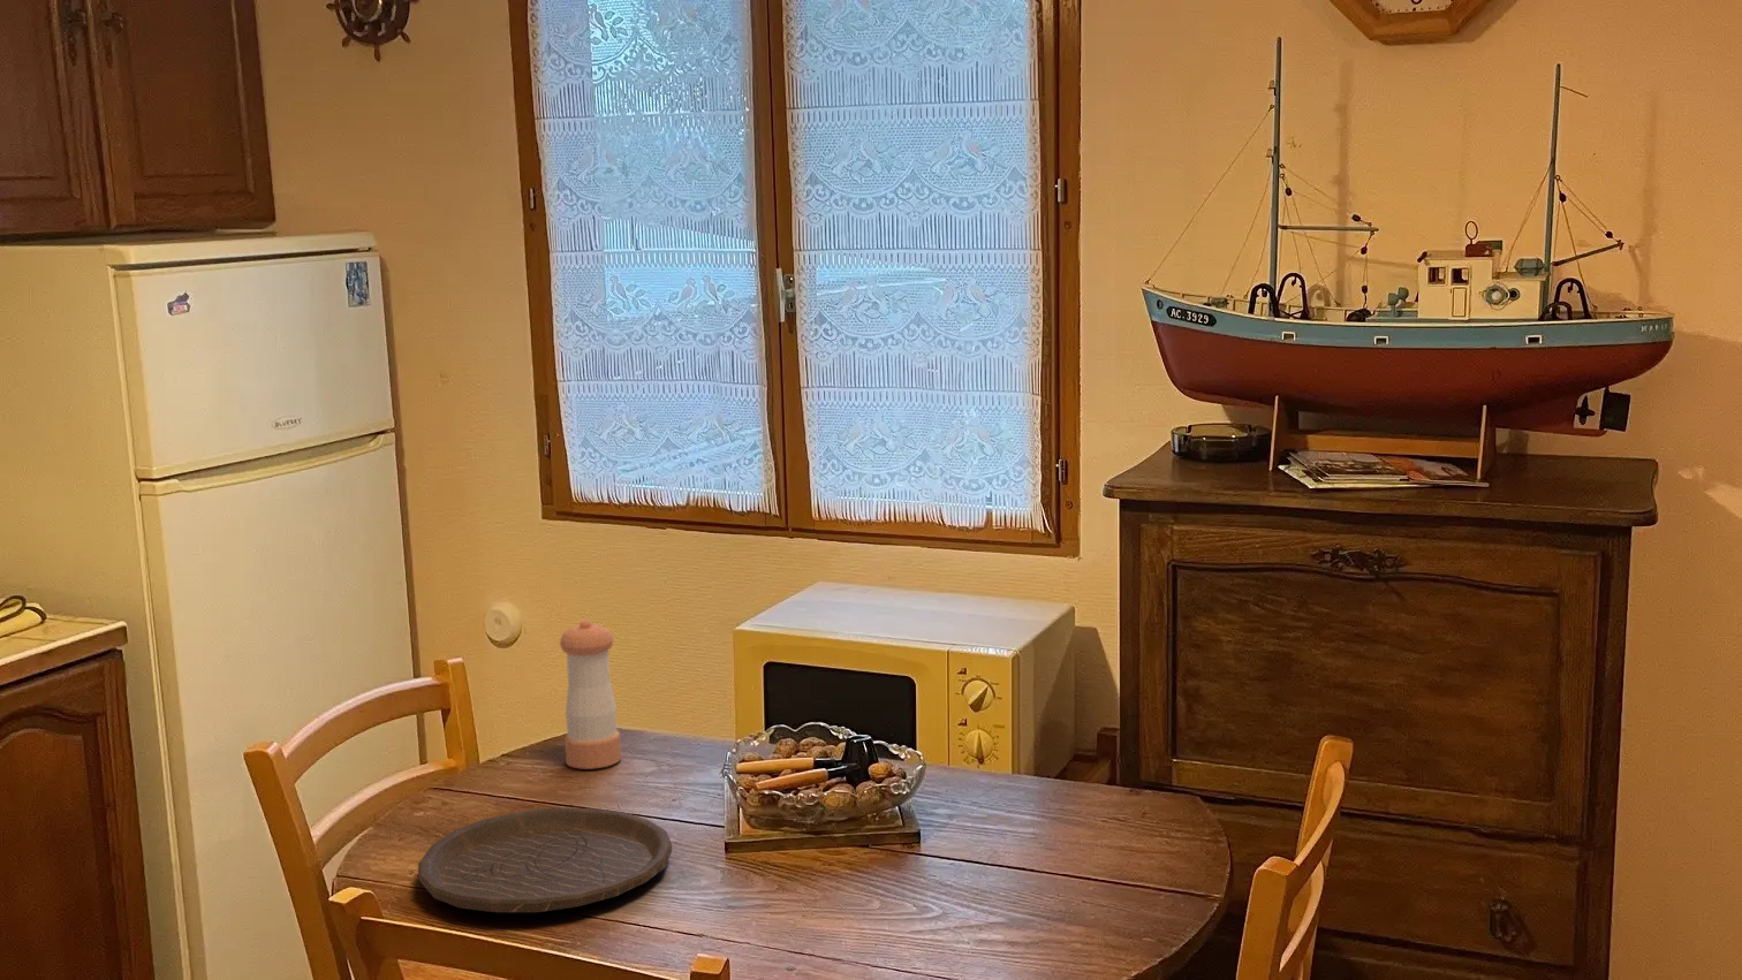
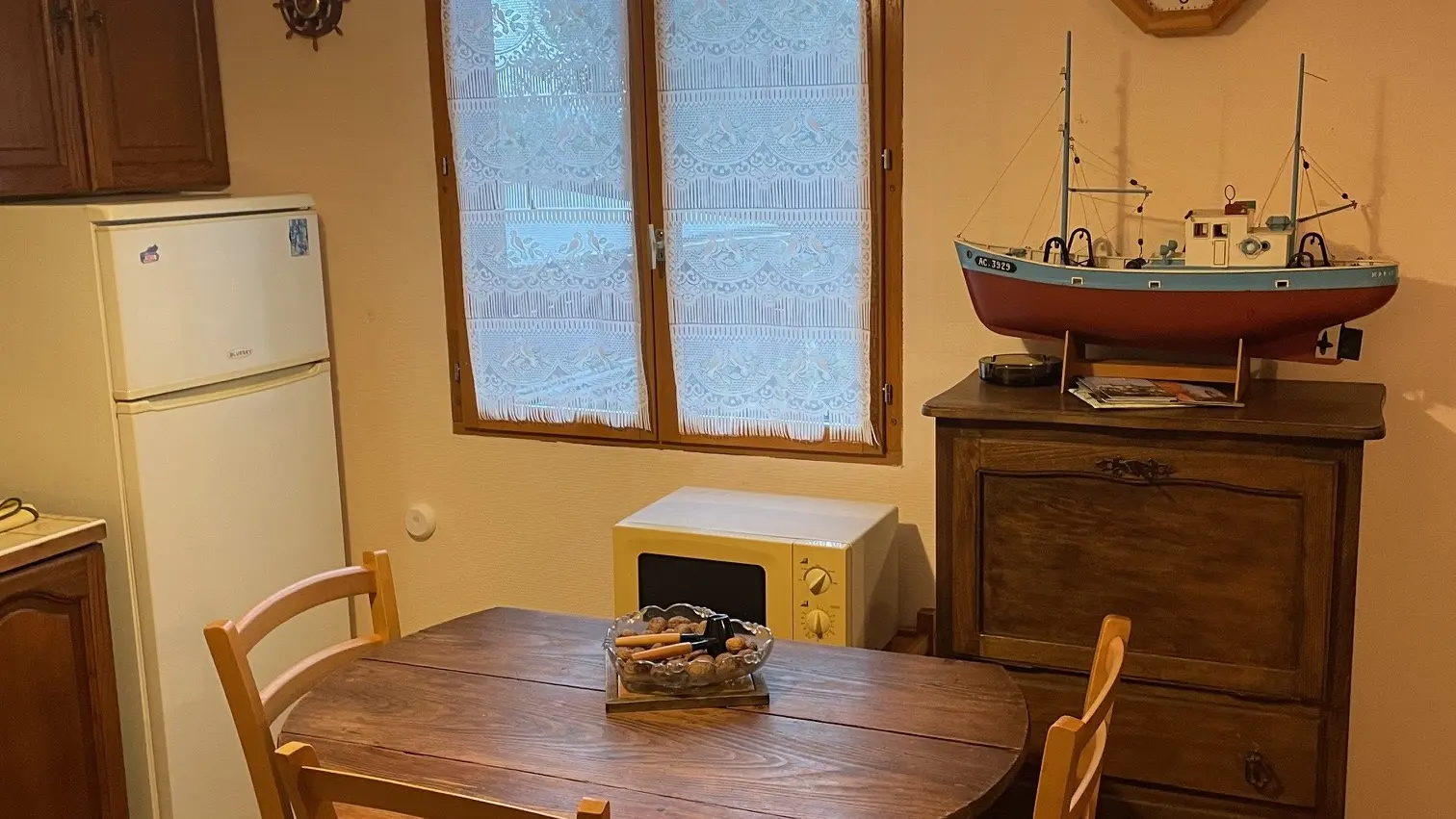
- pepper shaker [559,620,622,771]
- plate [418,808,672,913]
